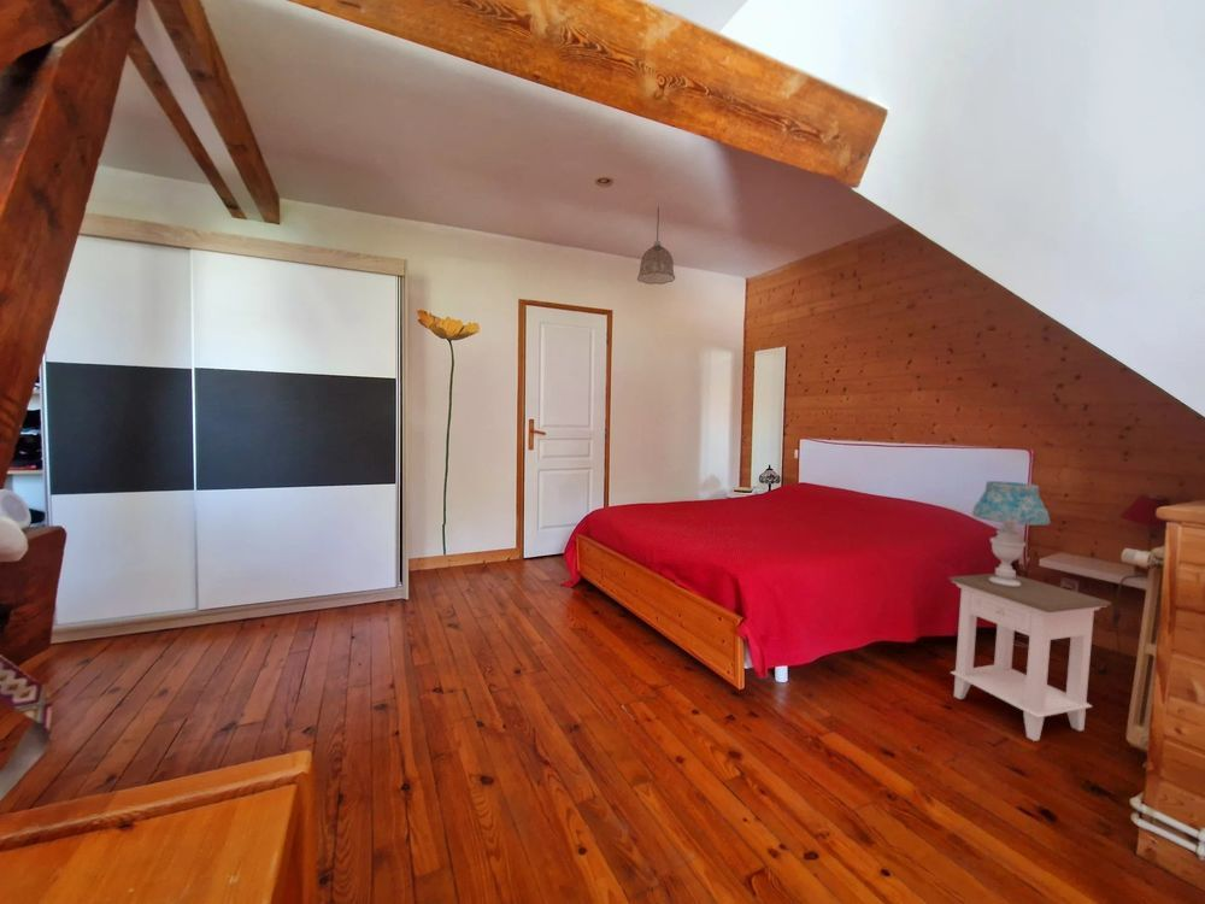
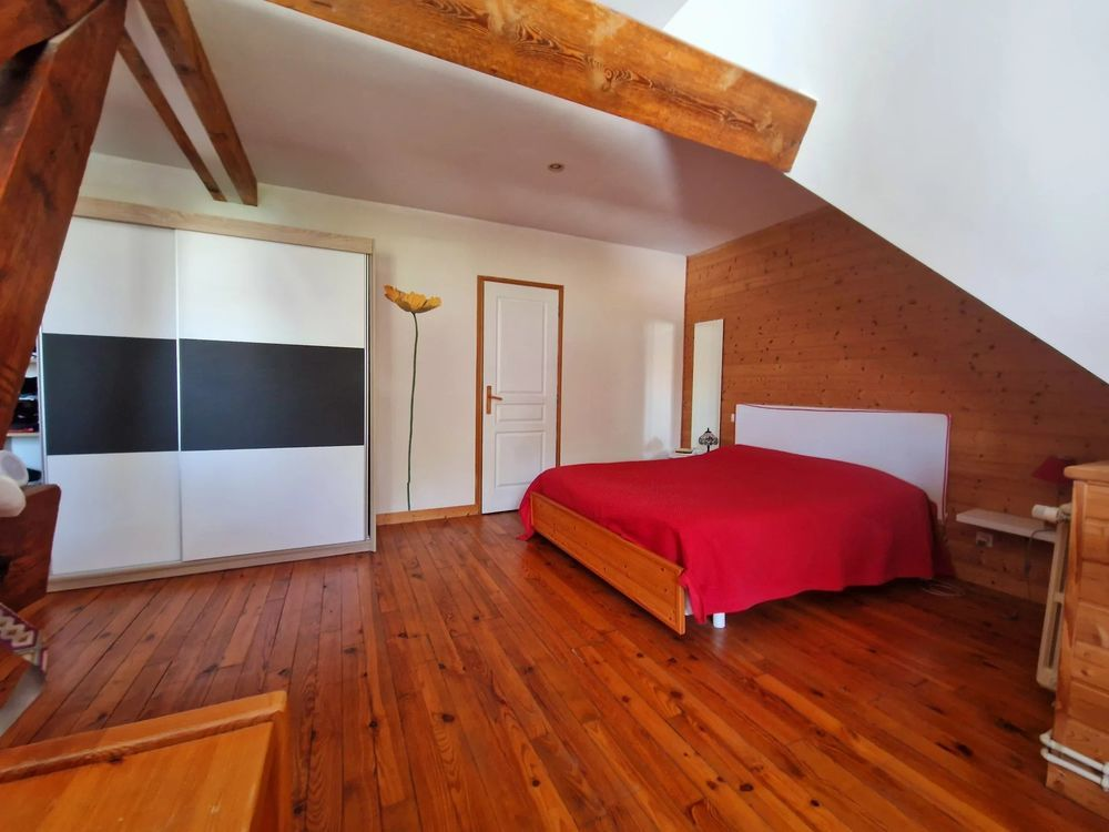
- nightstand [947,573,1112,742]
- table lamp [971,480,1051,587]
- pendant lamp [636,206,676,286]
